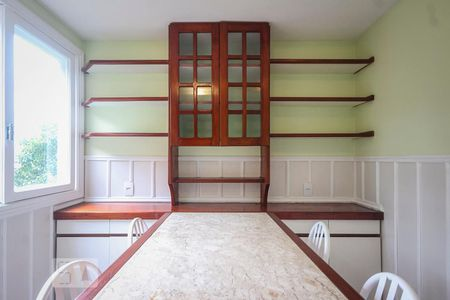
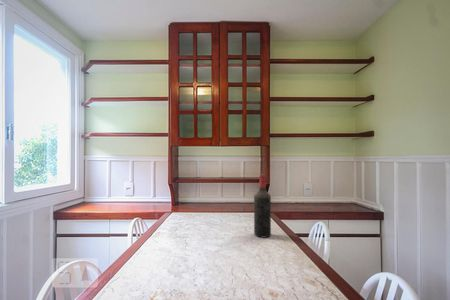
+ wine bottle [253,173,272,238]
